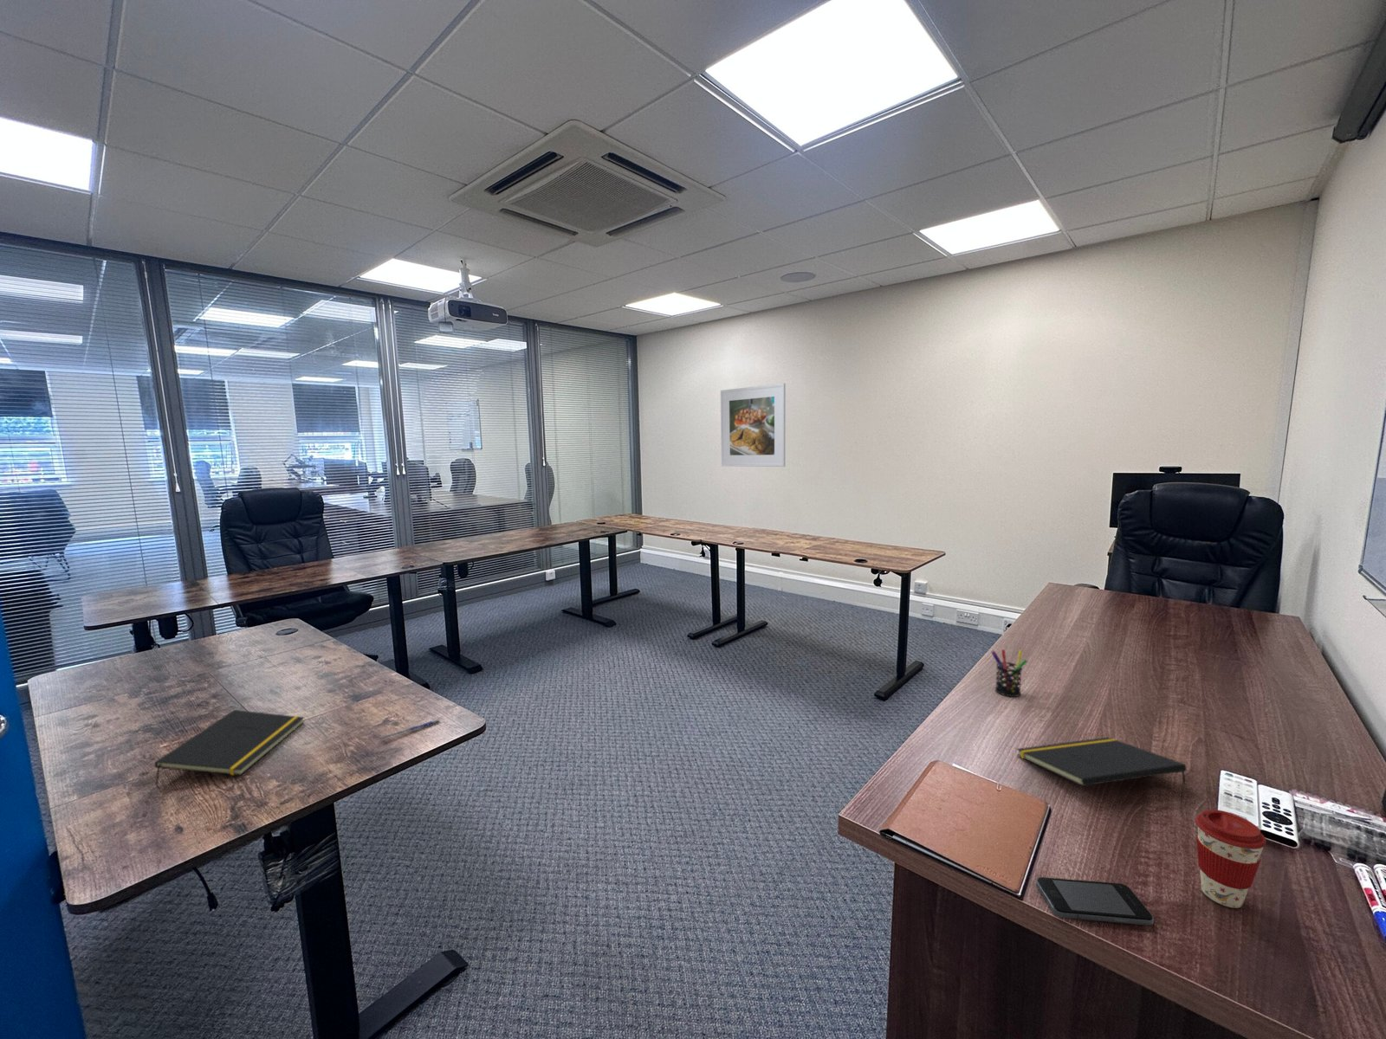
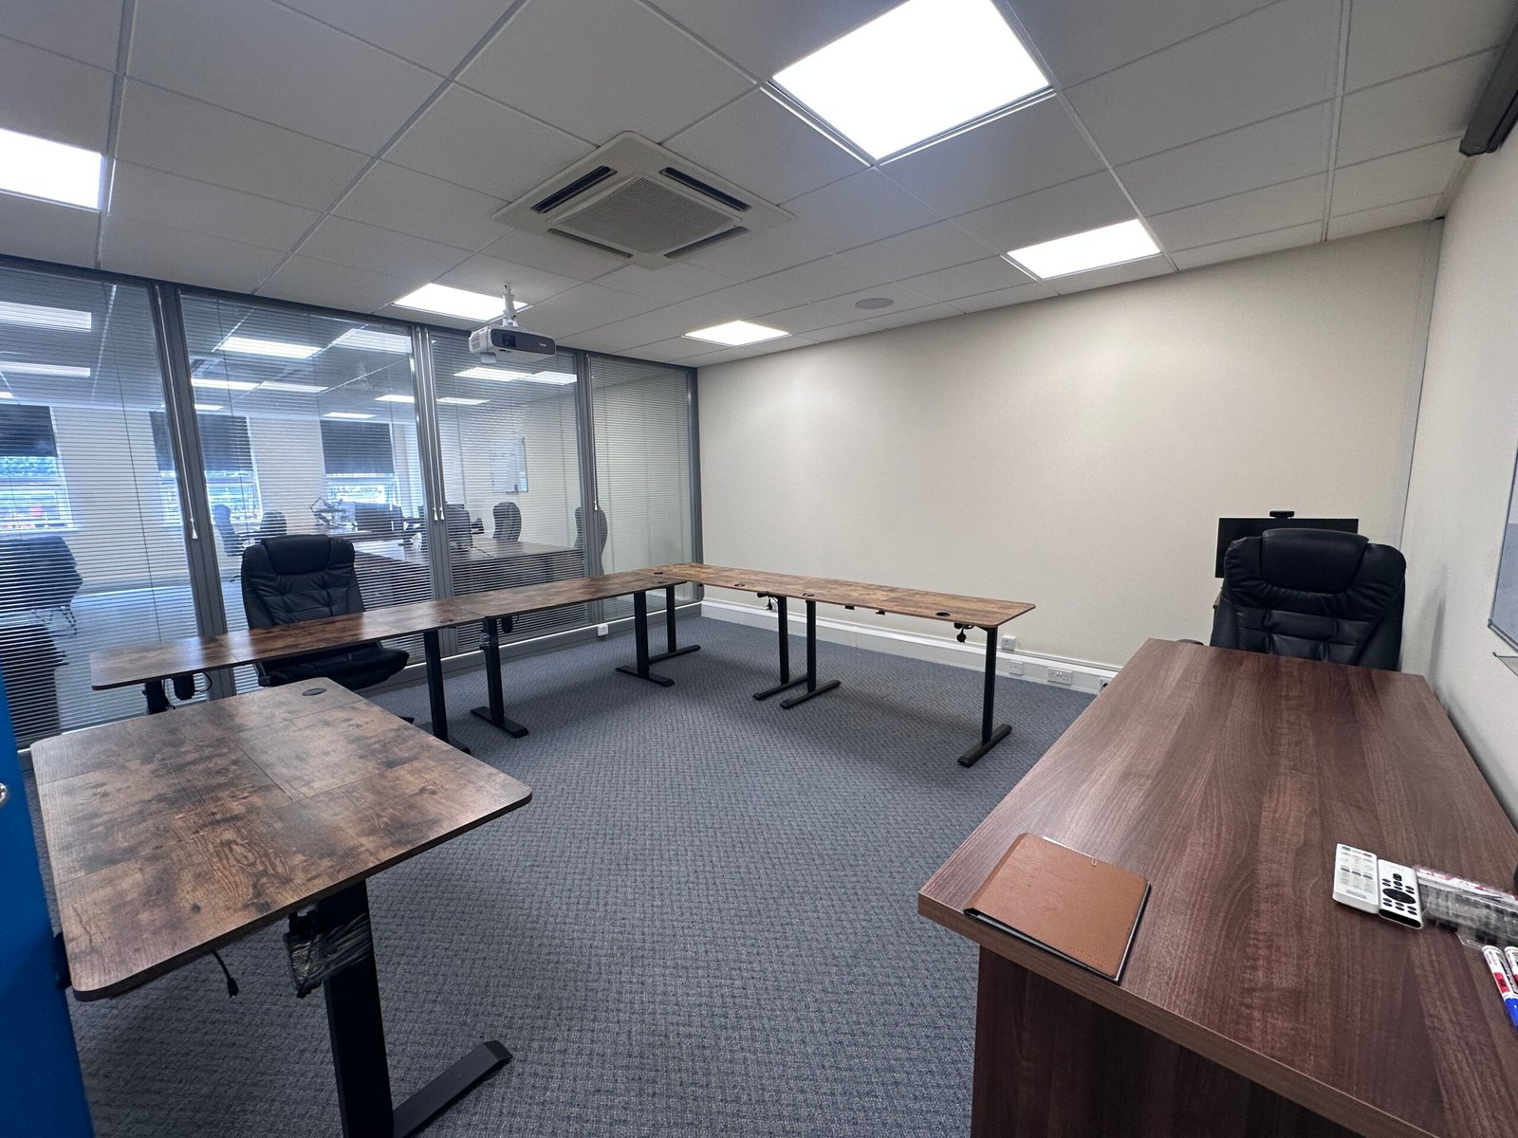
- notepad [153,709,304,785]
- notepad [1015,736,1186,787]
- smartphone [1036,876,1155,927]
- pen holder [990,648,1028,697]
- coffee cup [1195,809,1267,909]
- pen [379,718,440,741]
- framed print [720,383,787,467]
